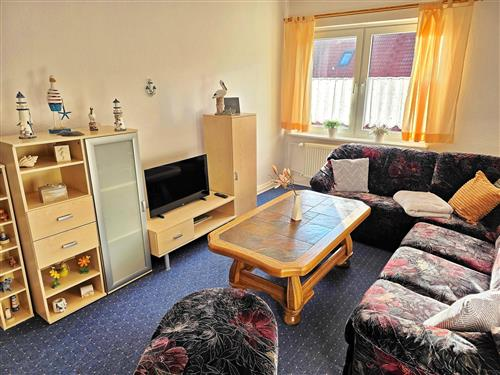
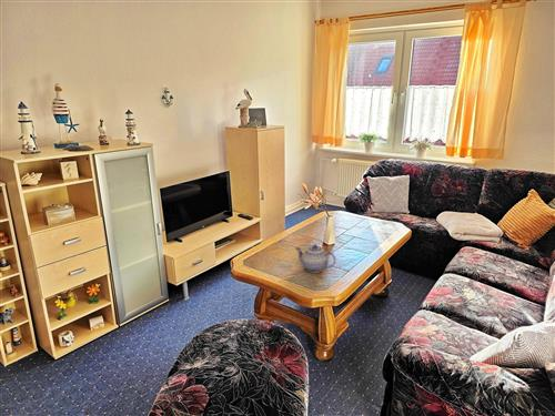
+ teapot [294,244,336,274]
